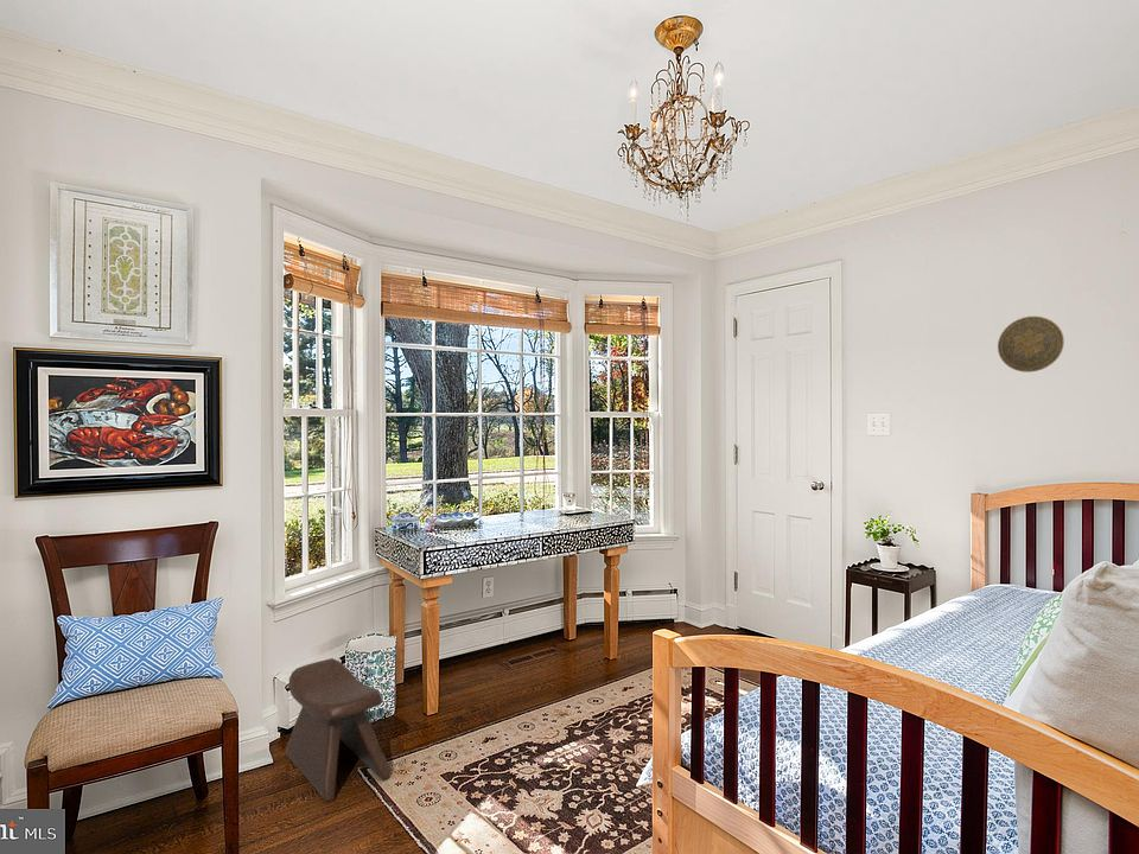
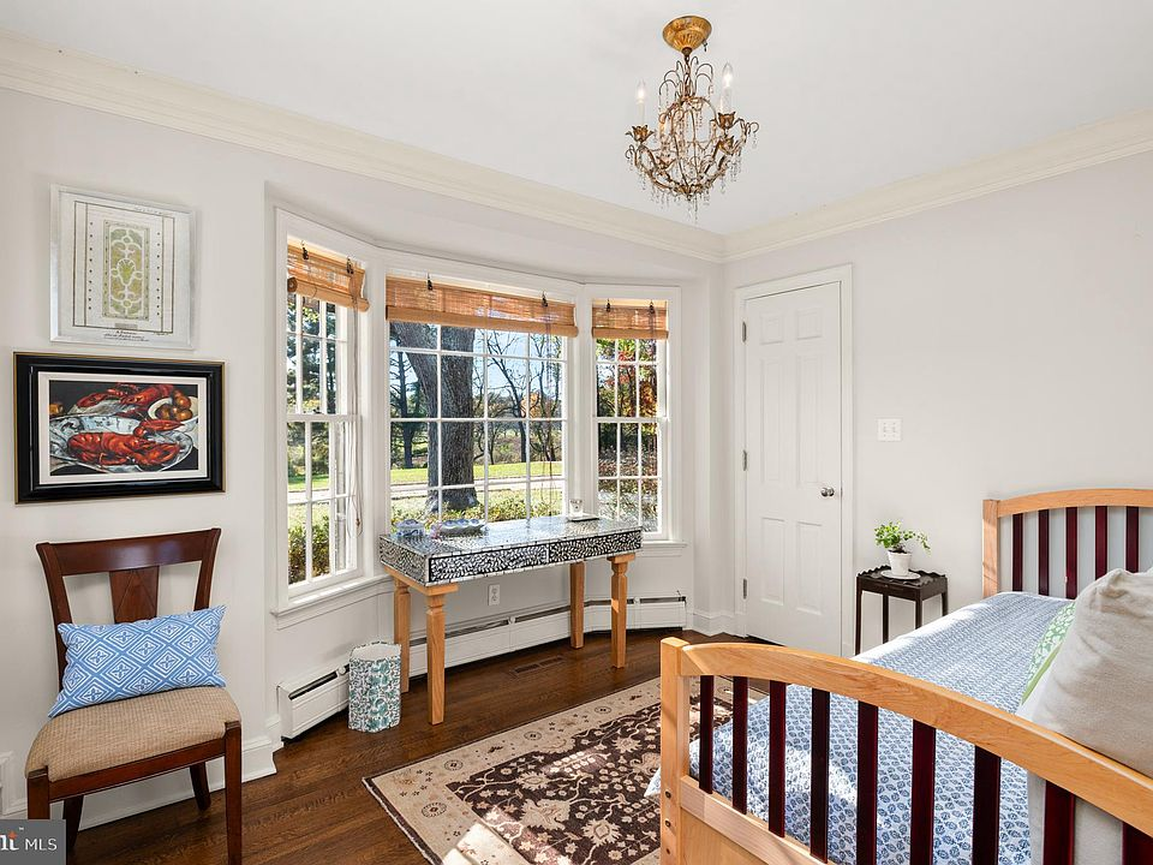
- stool [285,657,390,802]
- decorative plate [997,316,1065,374]
